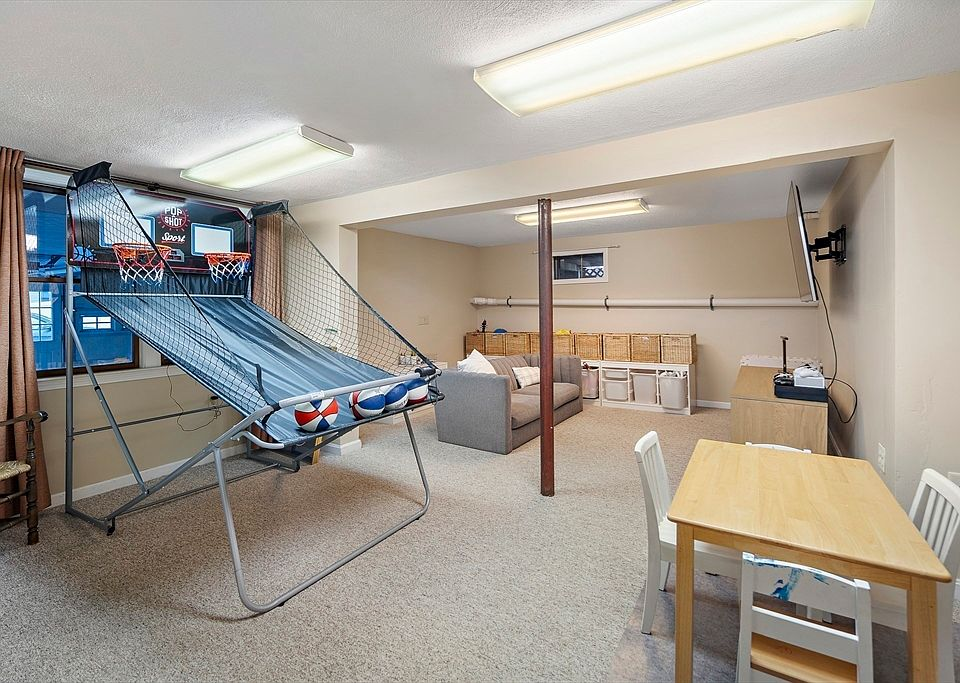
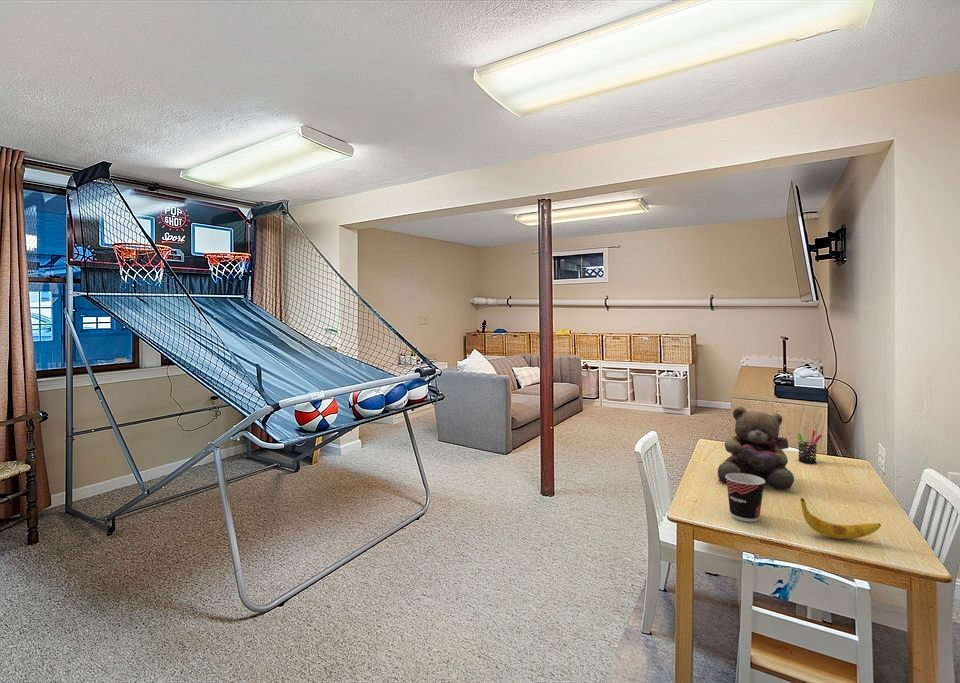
+ cup [725,473,766,523]
+ teddy bear [717,406,795,490]
+ banana [800,497,882,540]
+ pen holder [796,429,823,464]
